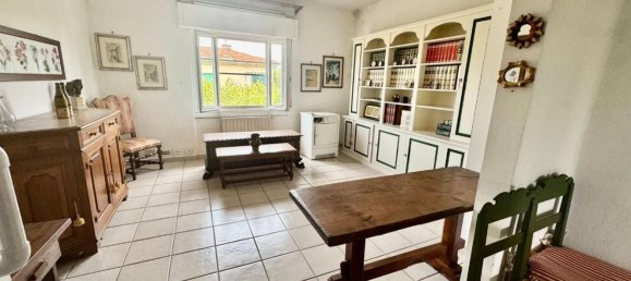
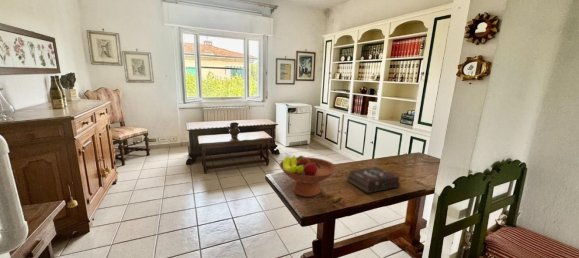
+ hardback book [345,166,401,194]
+ fruit bowl [278,155,338,198]
